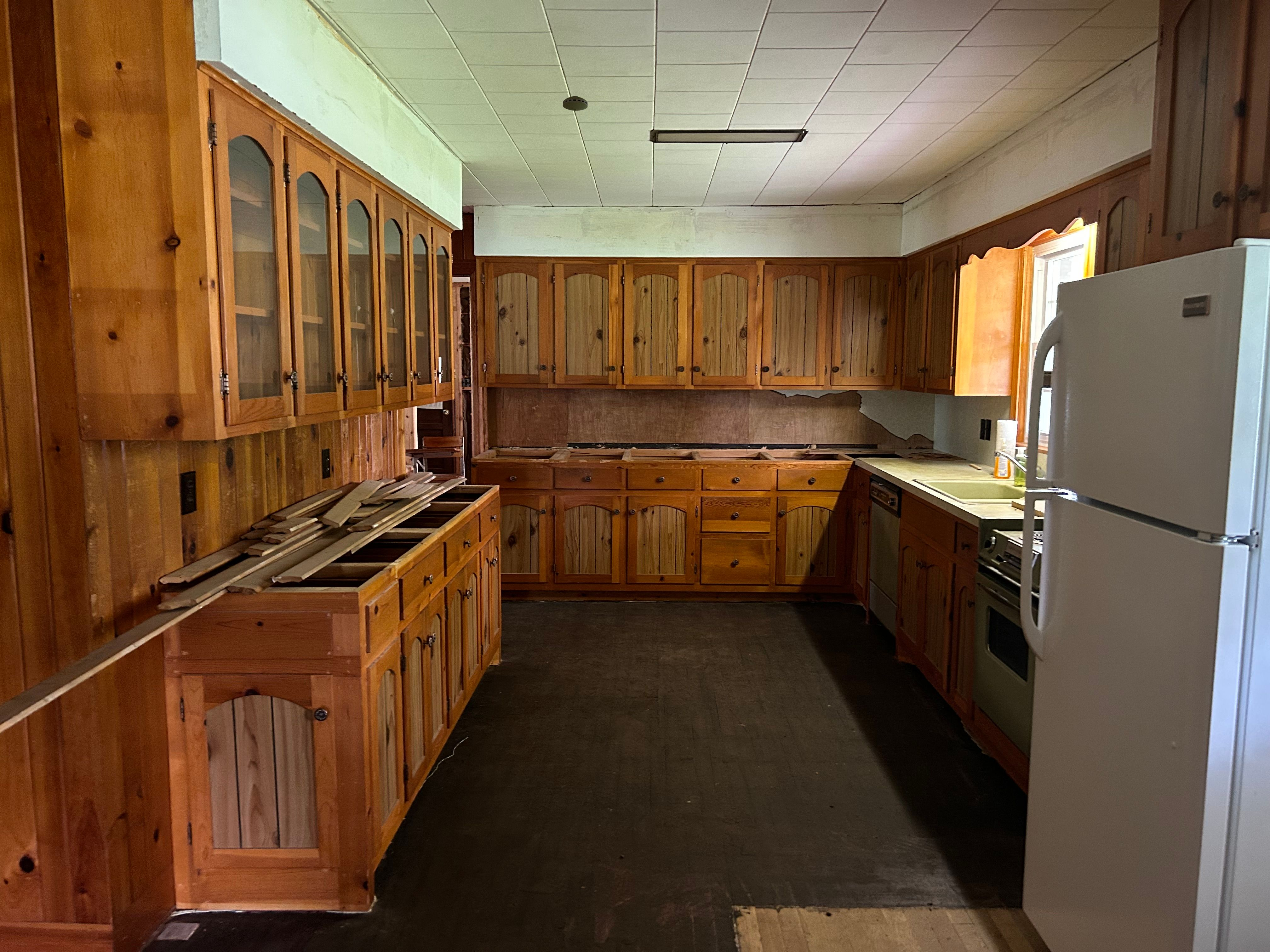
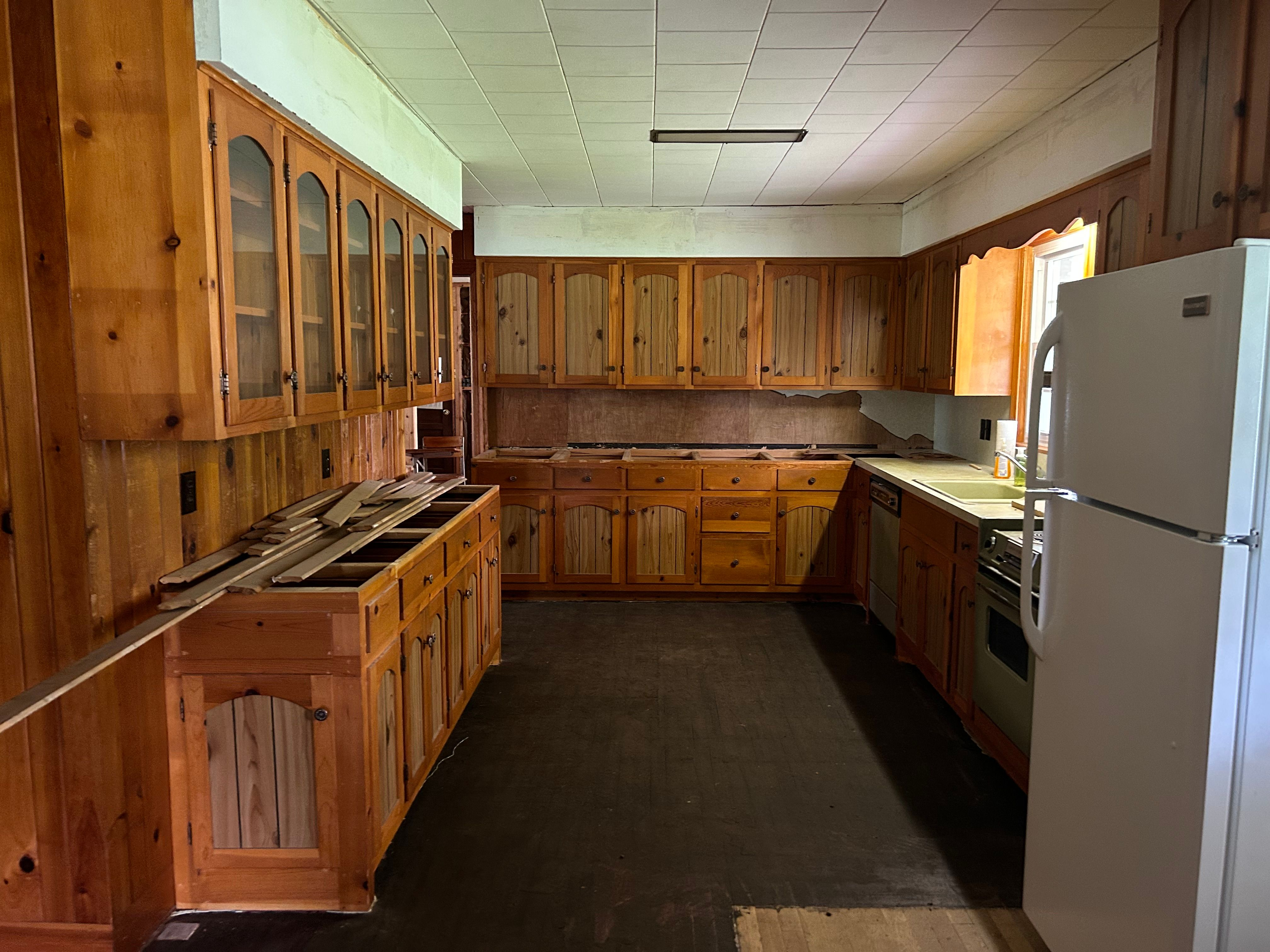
- smoke detector [563,95,588,111]
